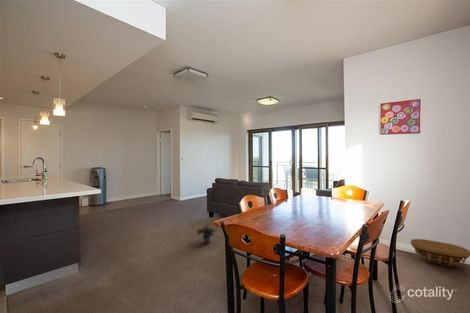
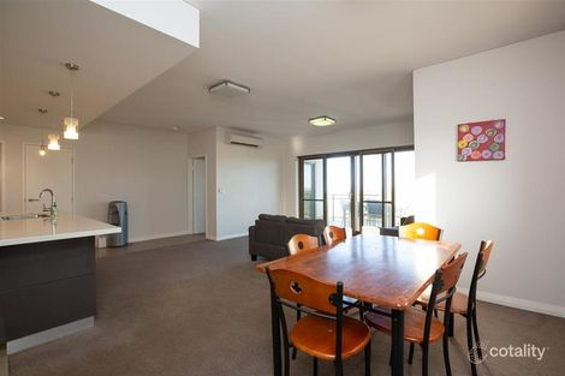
- potted plant [194,225,219,245]
- basket [410,238,470,267]
